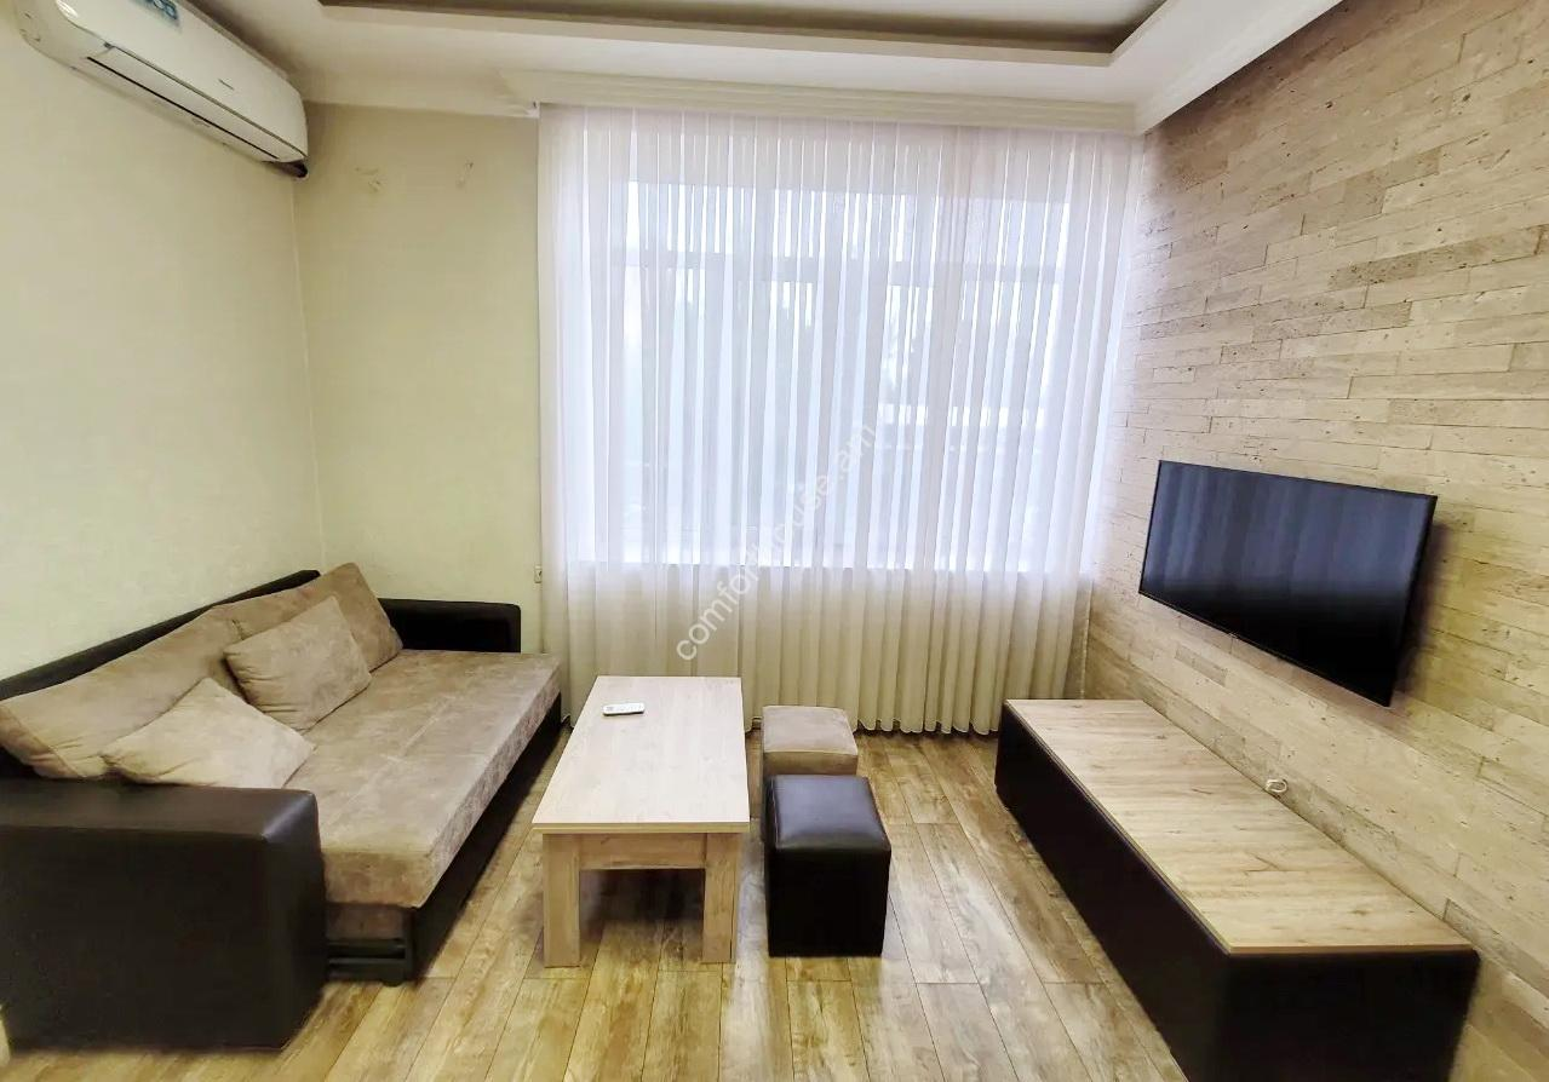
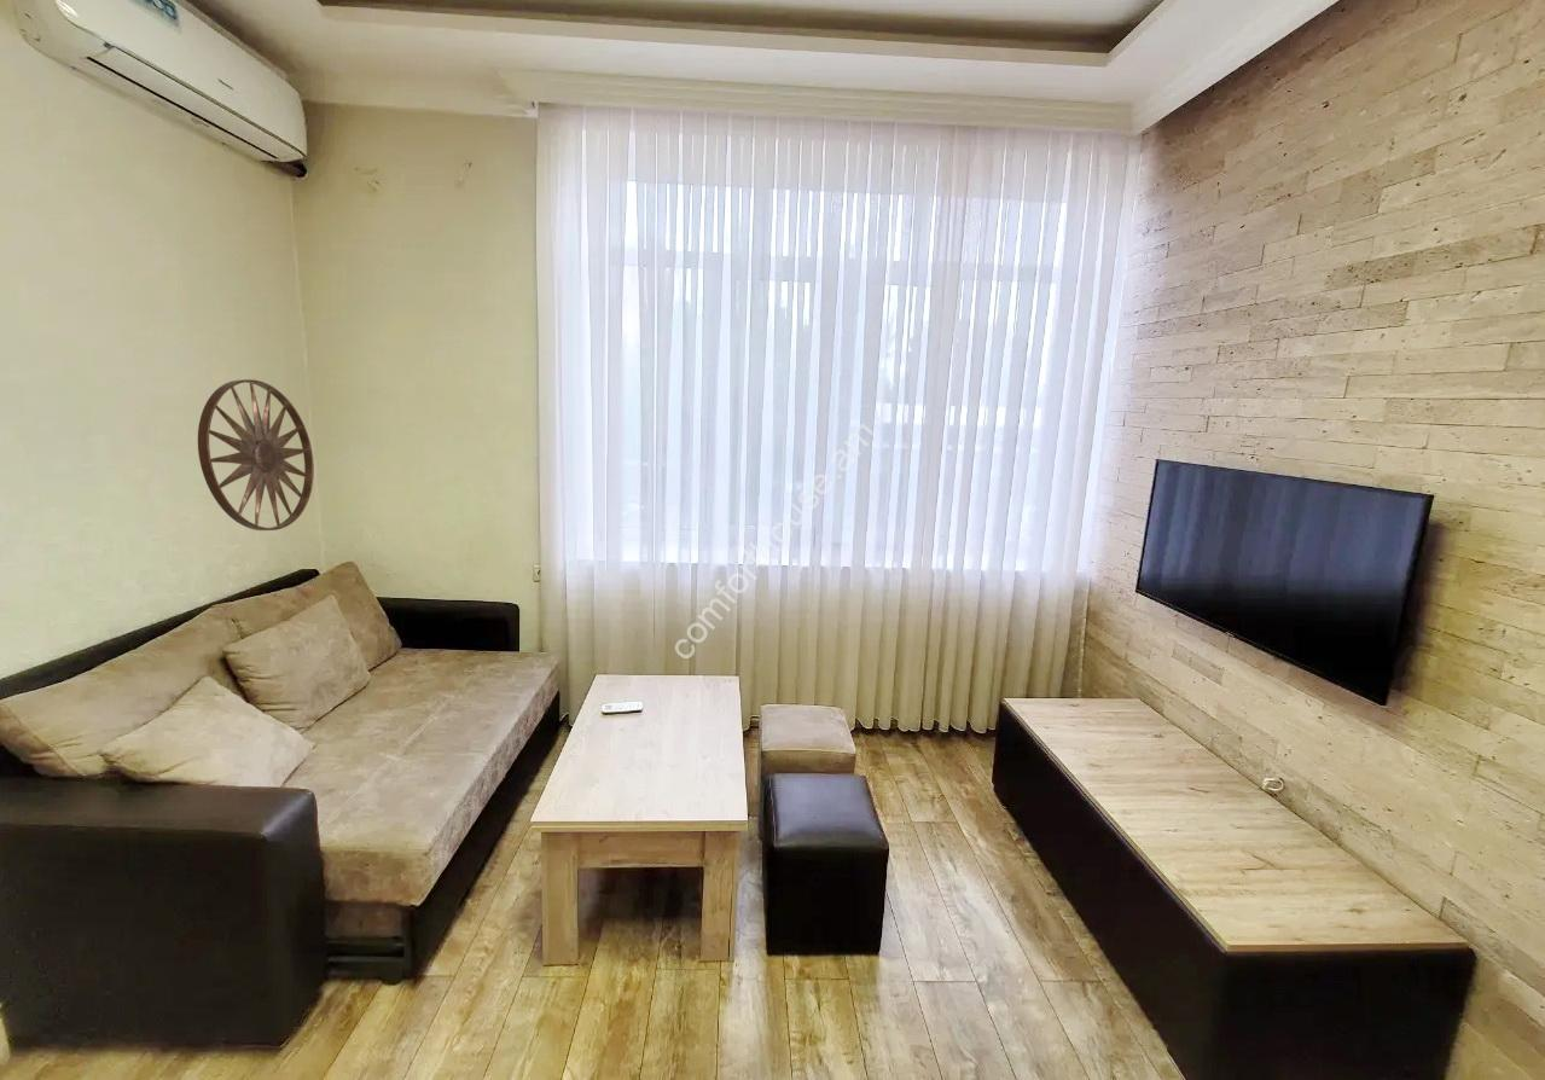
+ wall art [197,378,315,532]
